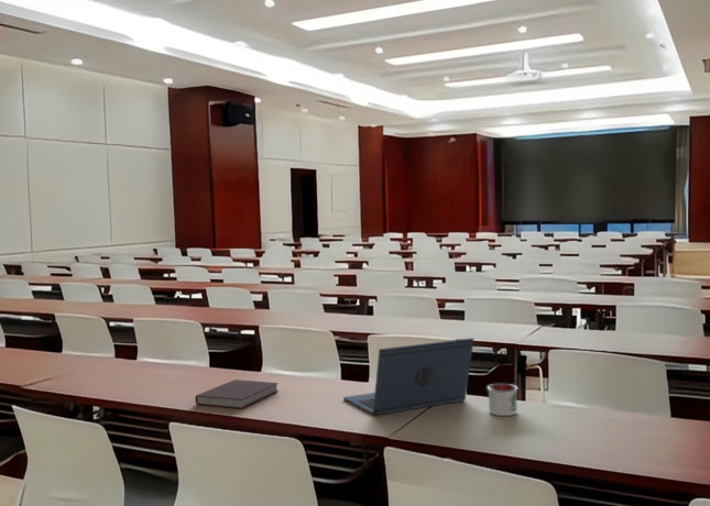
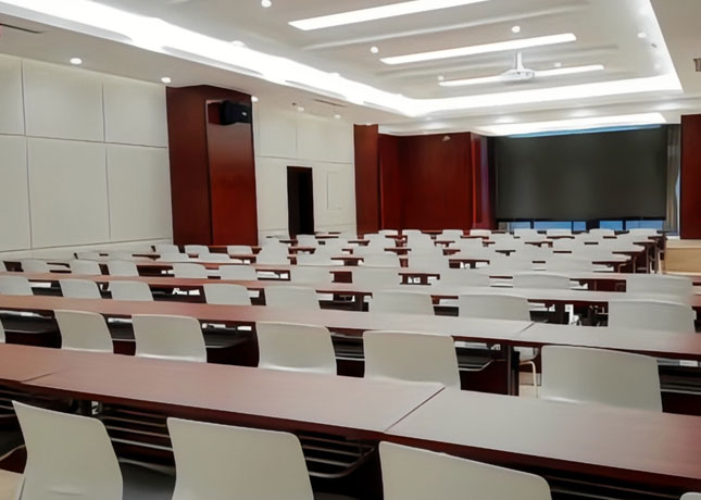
- notebook [195,378,280,409]
- laptop [342,337,474,416]
- mug [487,383,518,417]
